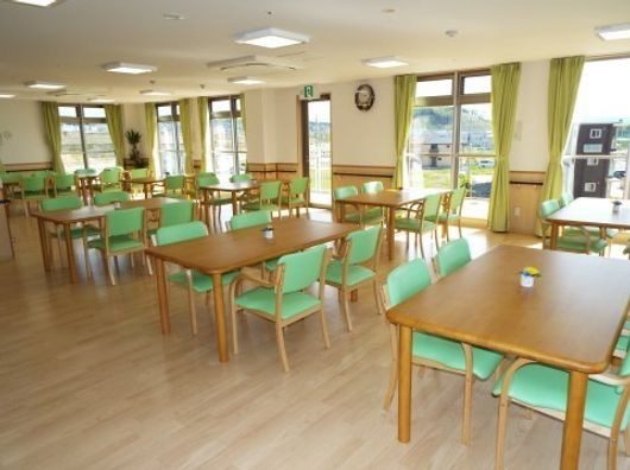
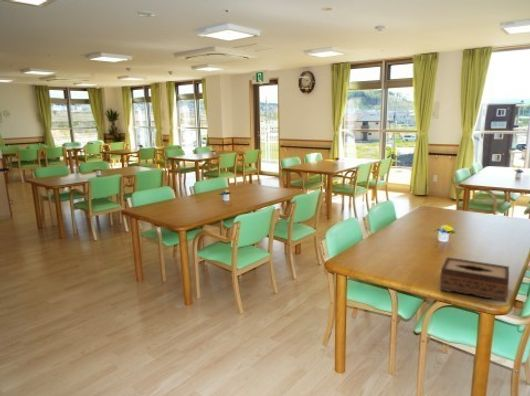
+ tissue box [439,256,510,303]
